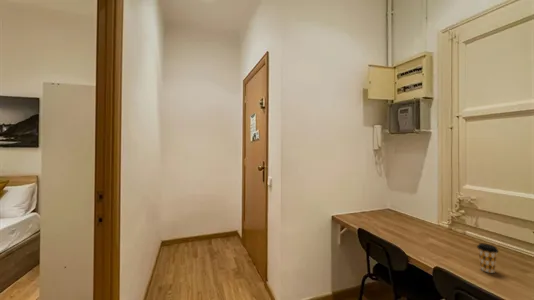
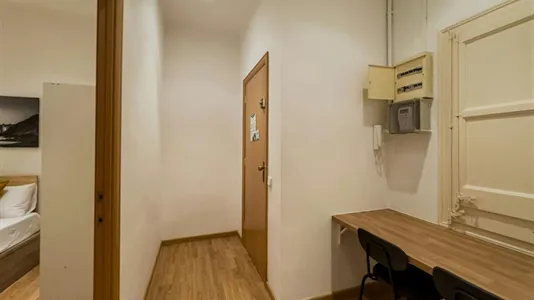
- coffee cup [476,242,500,274]
